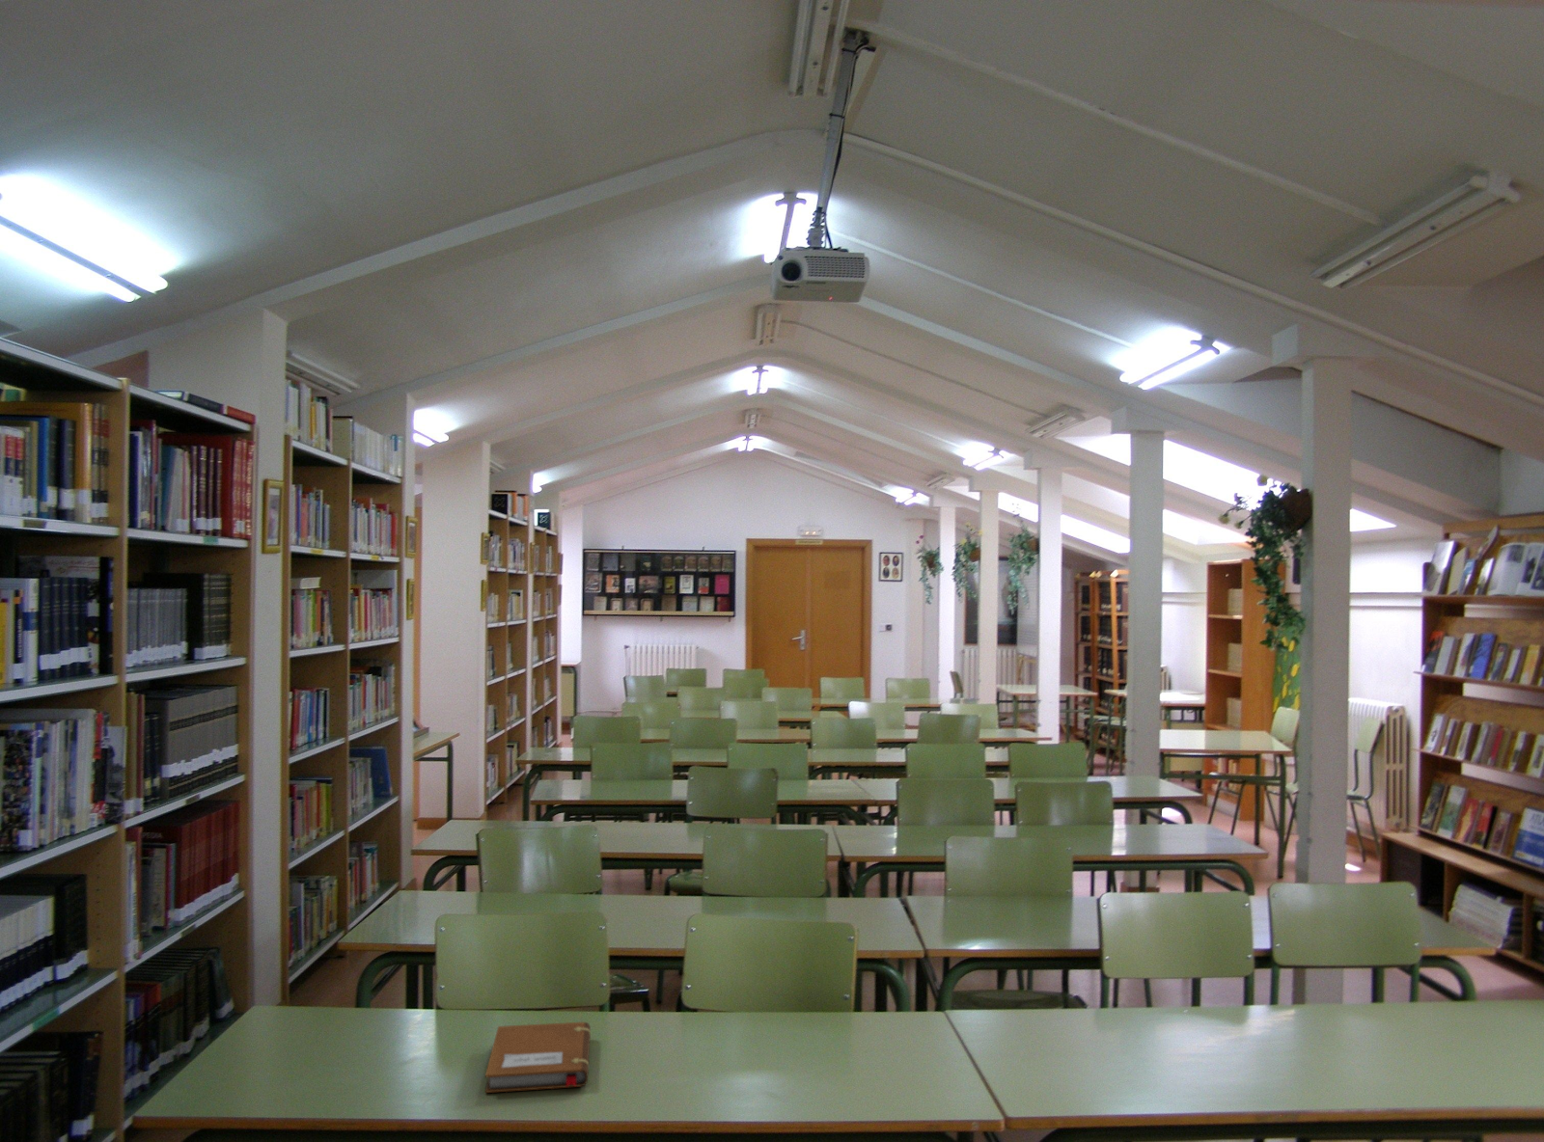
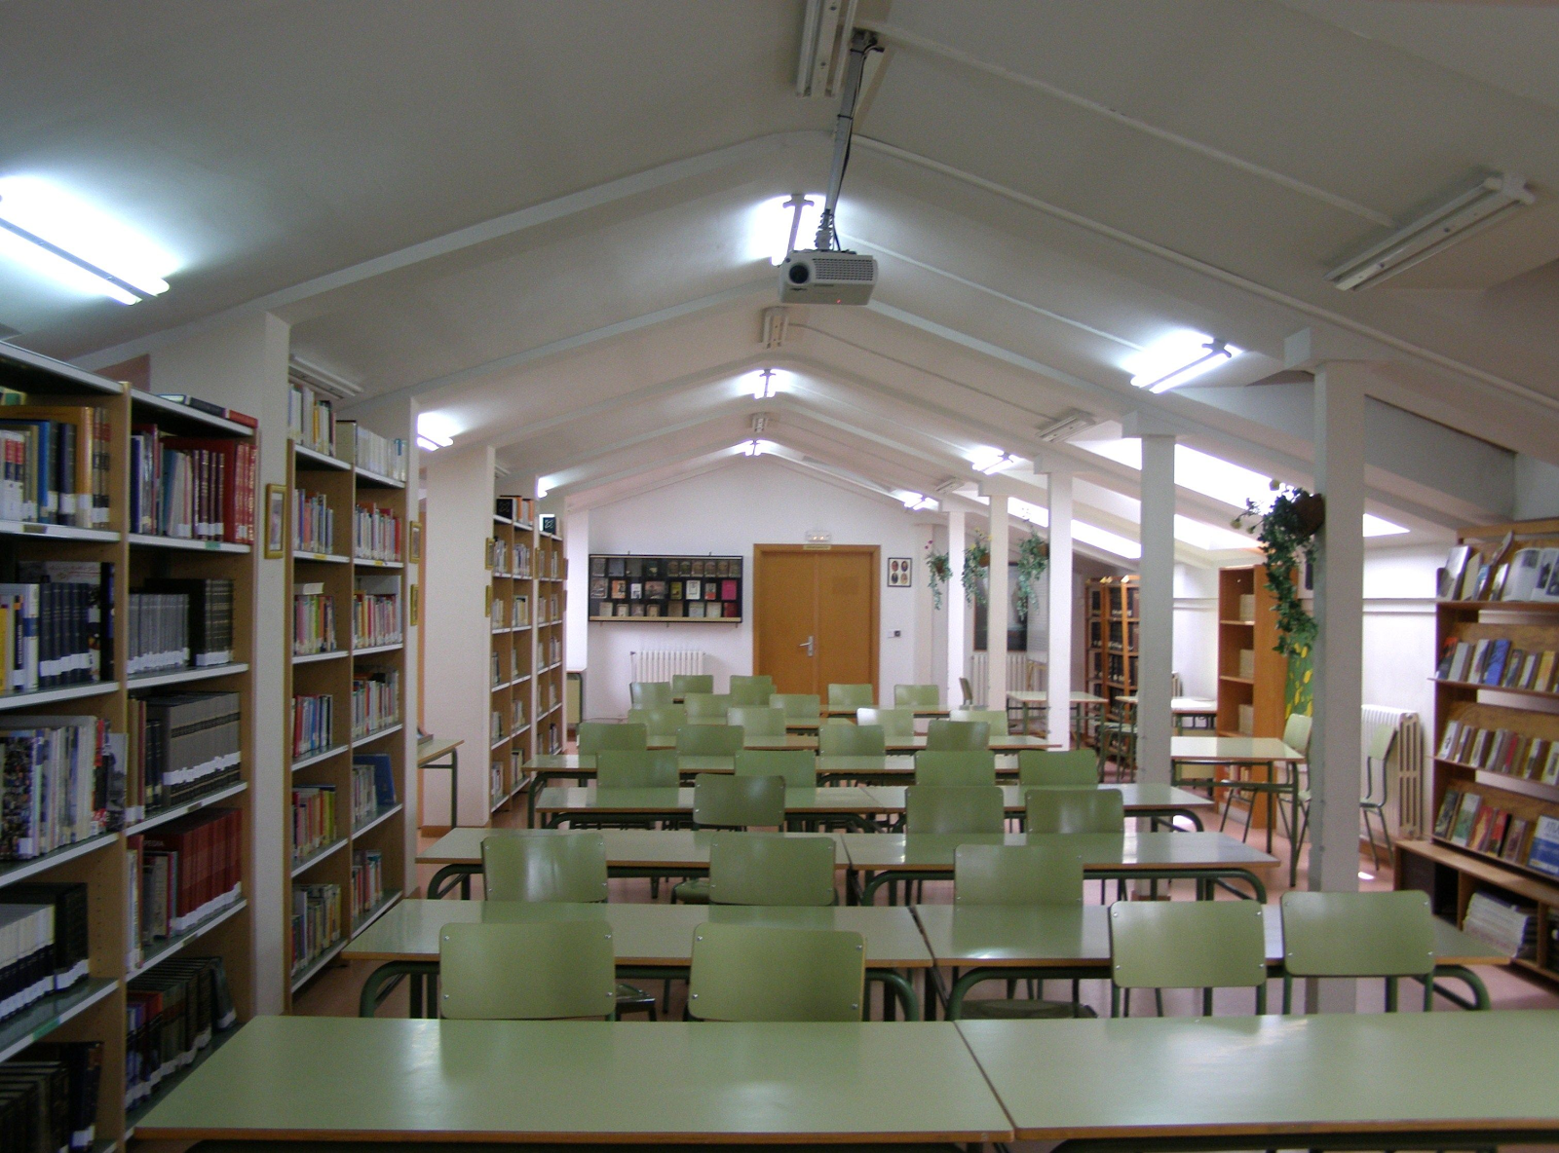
- notebook [485,1021,591,1094]
